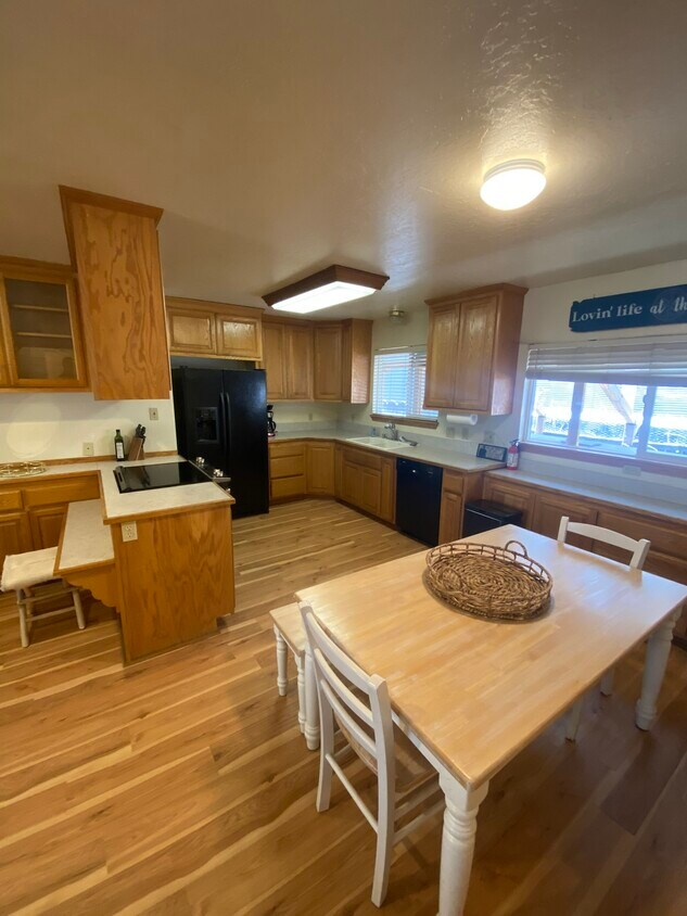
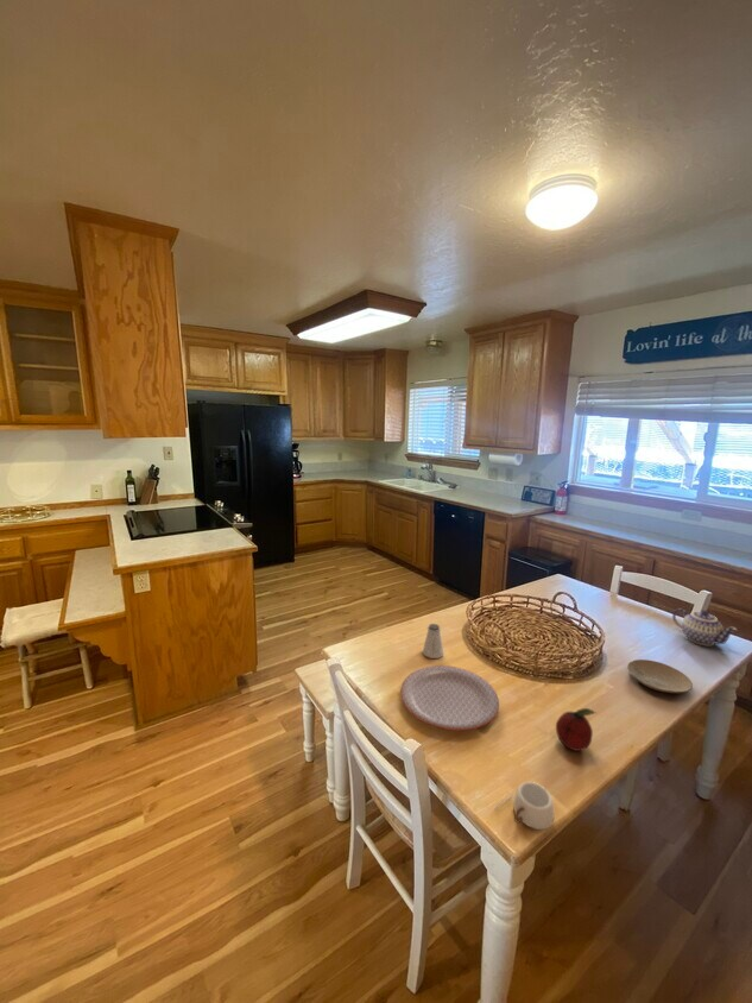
+ plate [626,658,694,694]
+ teapot [671,607,739,646]
+ saltshaker [422,623,444,660]
+ plate [399,664,500,732]
+ mug [492,781,555,831]
+ fruit [555,707,596,752]
